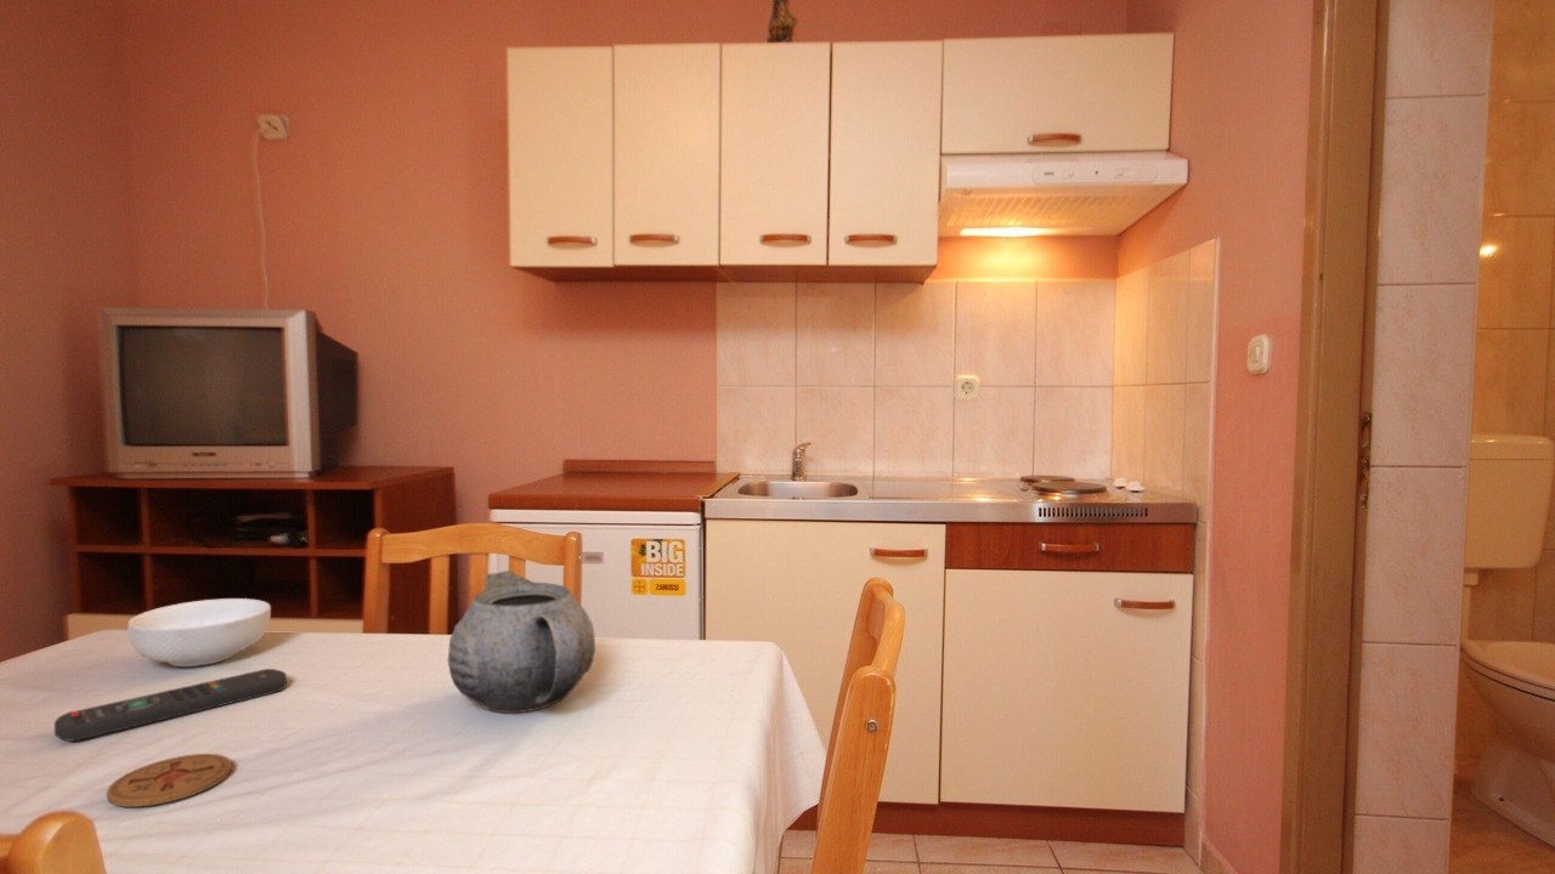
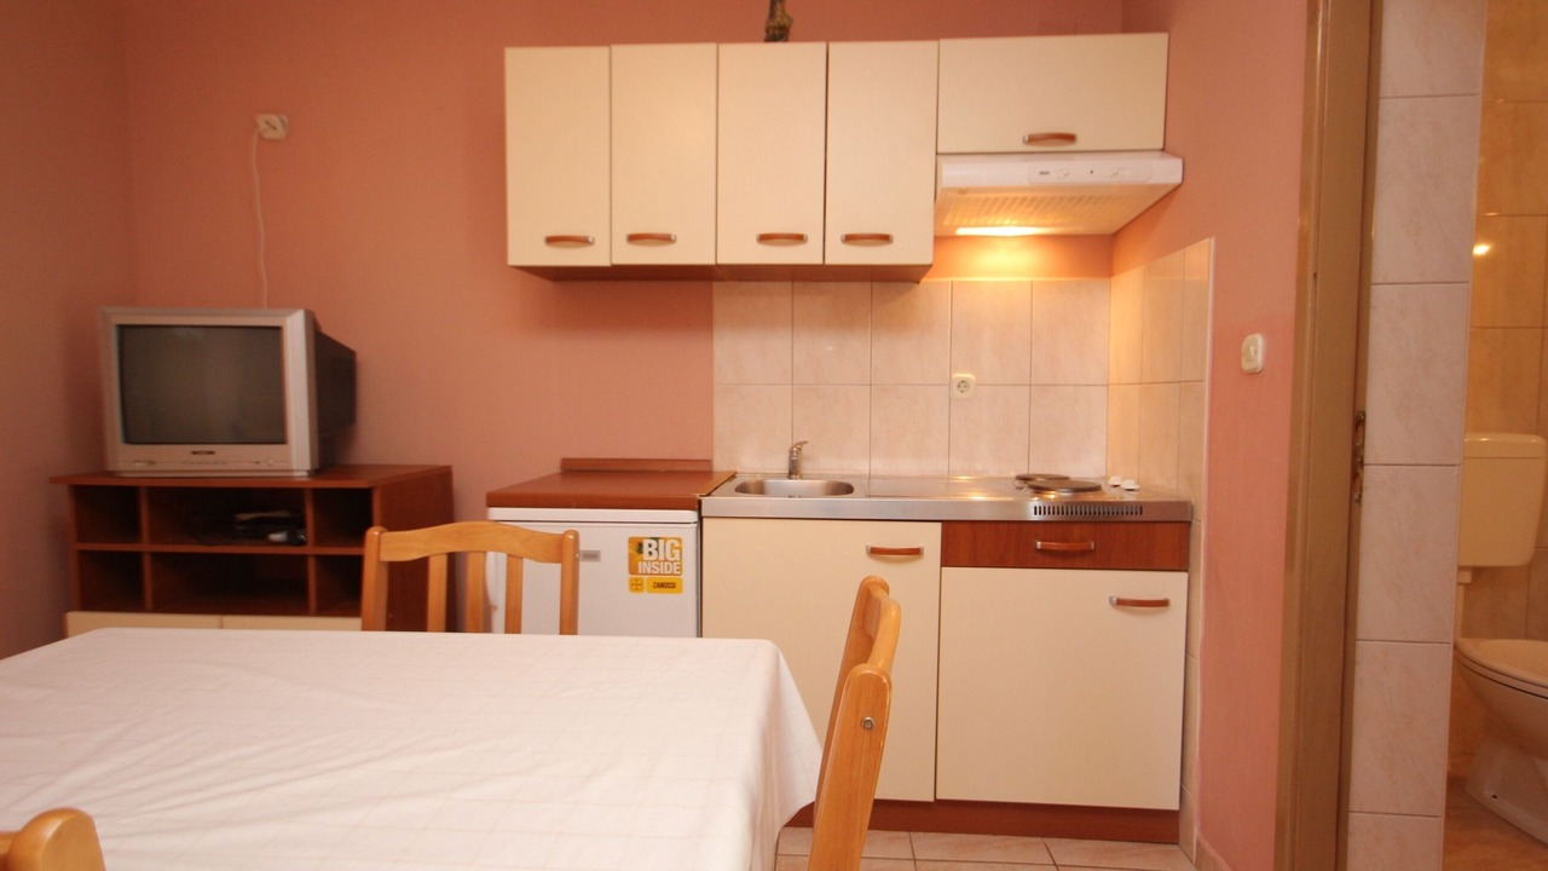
- remote control [53,668,288,743]
- teapot [447,569,596,714]
- coaster [106,753,233,808]
- cereal bowl [126,597,272,668]
